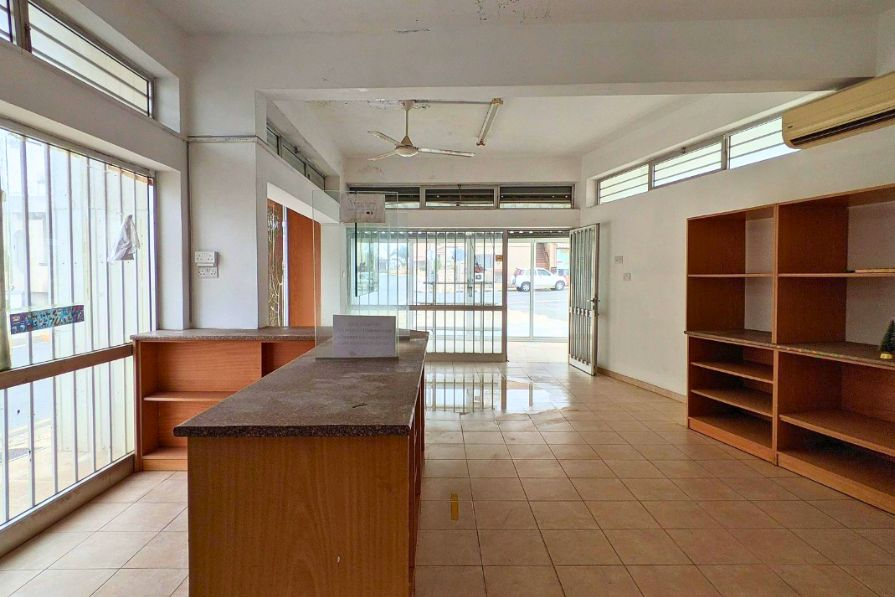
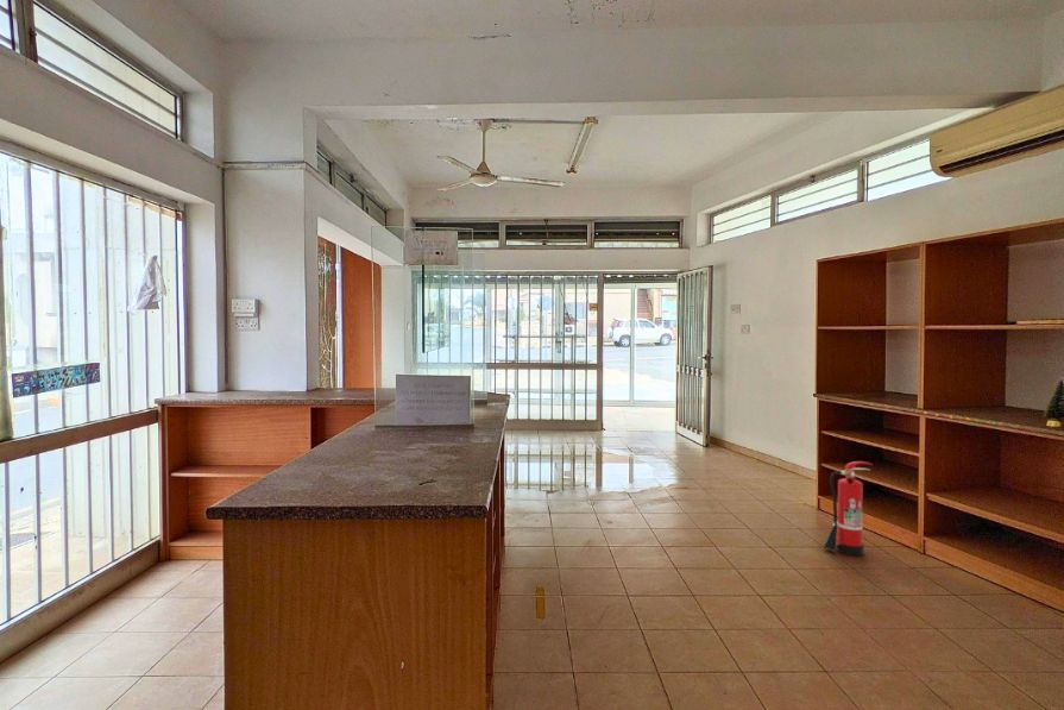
+ fire extinguisher [821,460,874,557]
